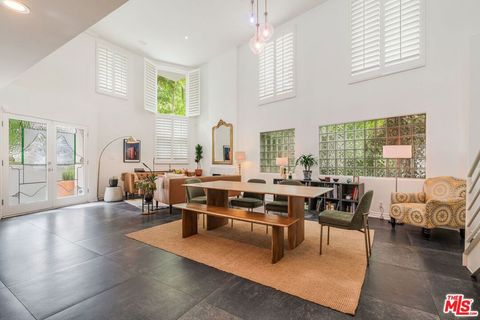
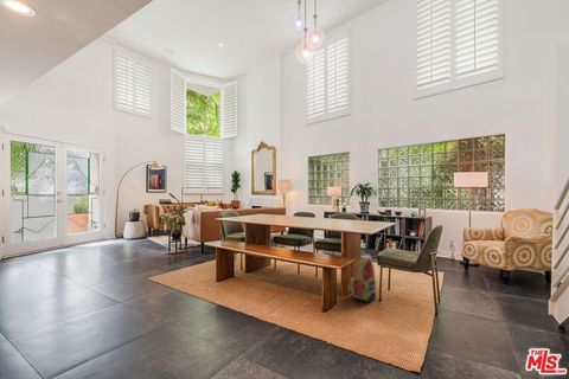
+ backpack [350,255,378,304]
